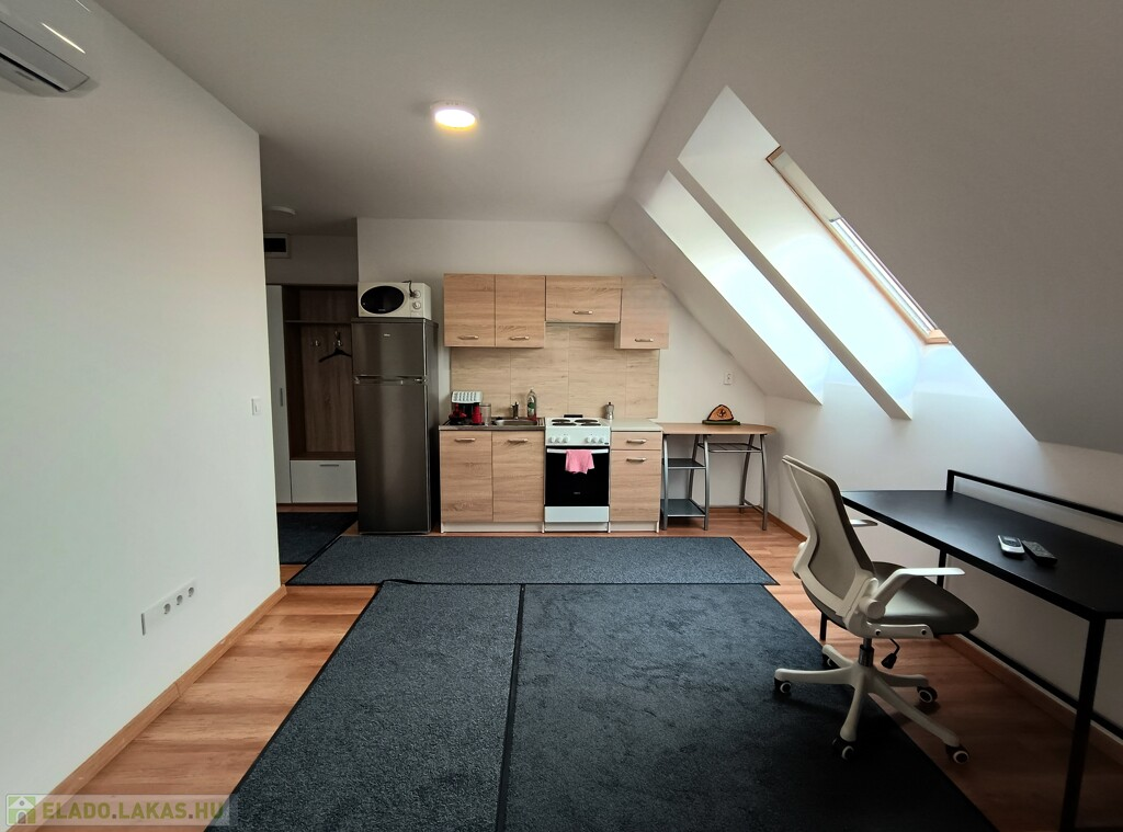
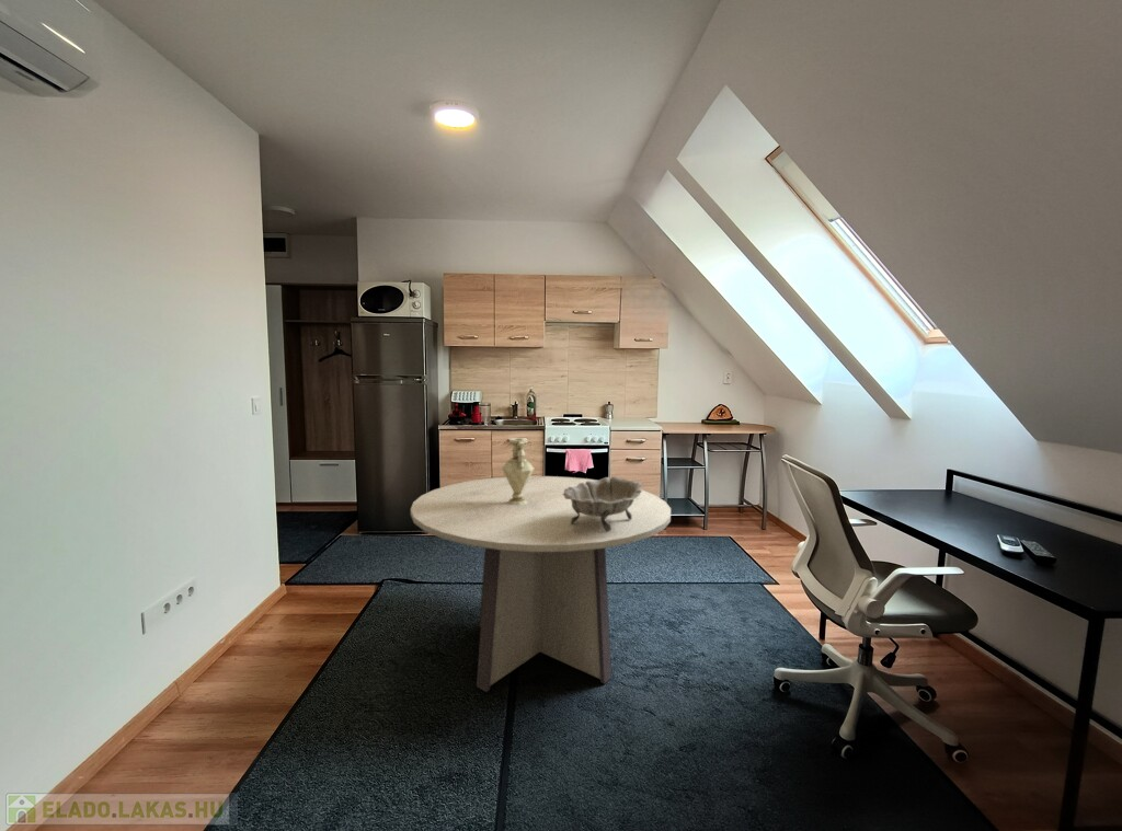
+ decorative bowl [562,476,643,532]
+ vase [501,437,536,505]
+ dining table [410,475,672,693]
